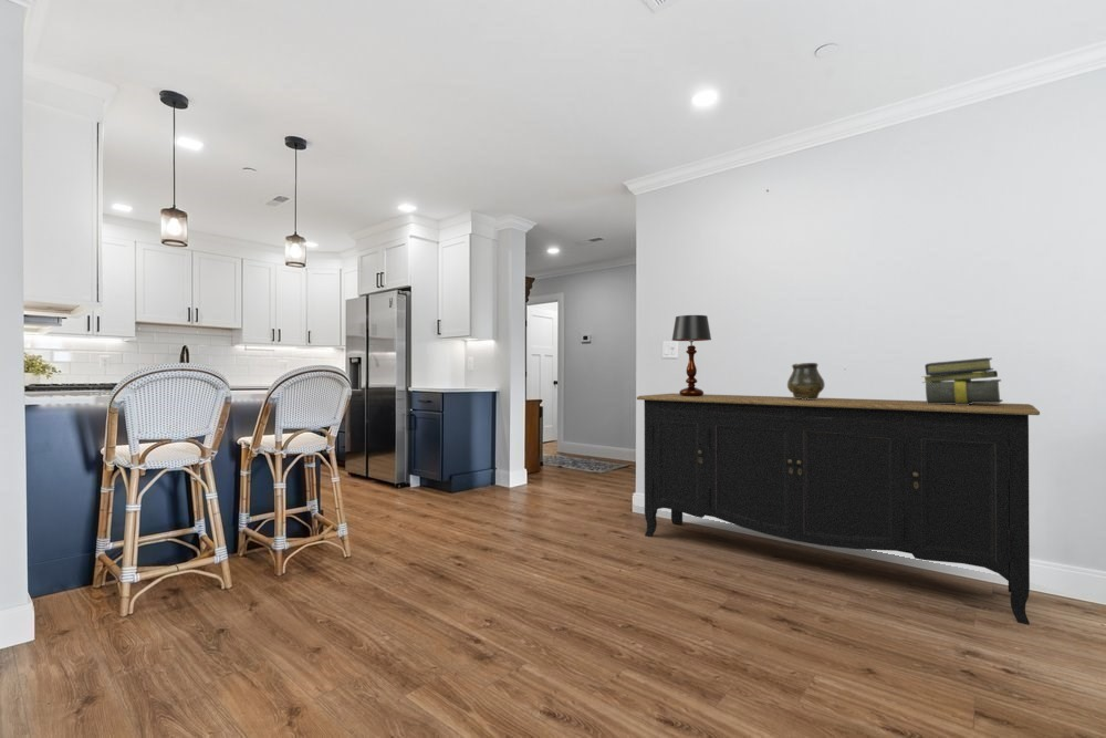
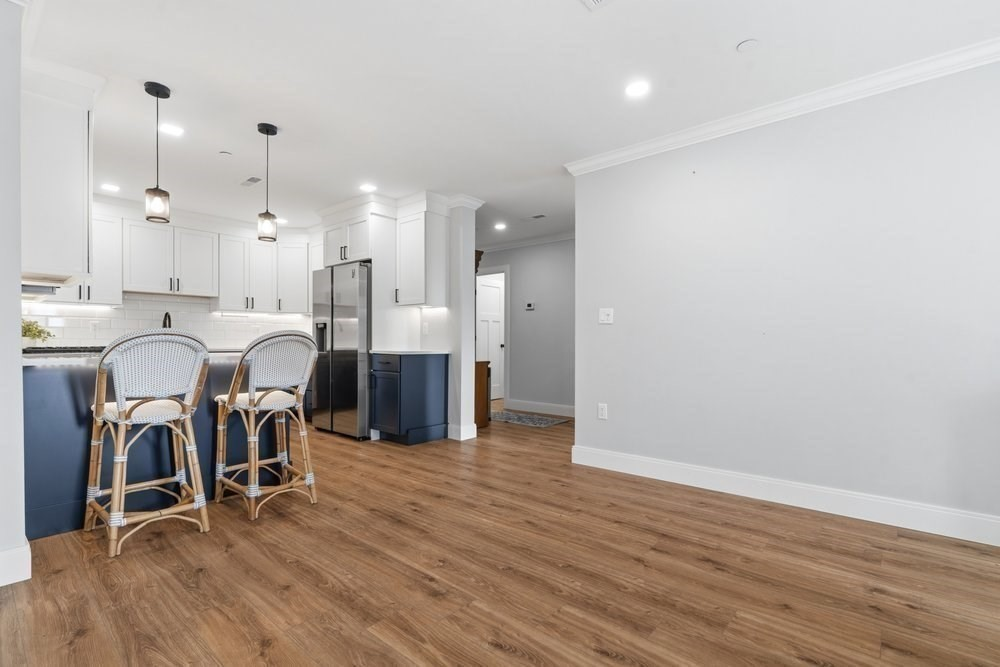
- table lamp [671,314,712,396]
- vase [786,362,826,399]
- stack of books [920,356,1004,405]
- sideboard [636,393,1041,626]
